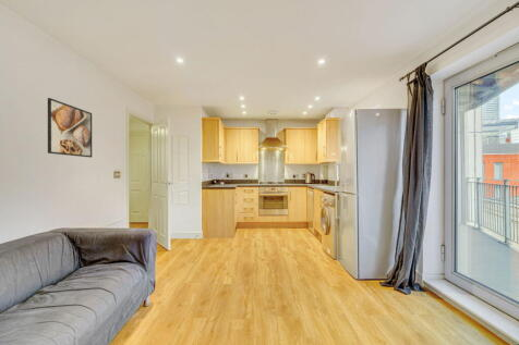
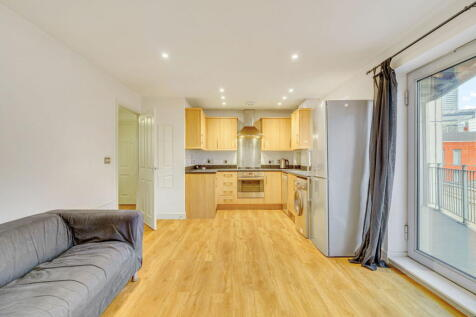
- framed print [47,97,93,159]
